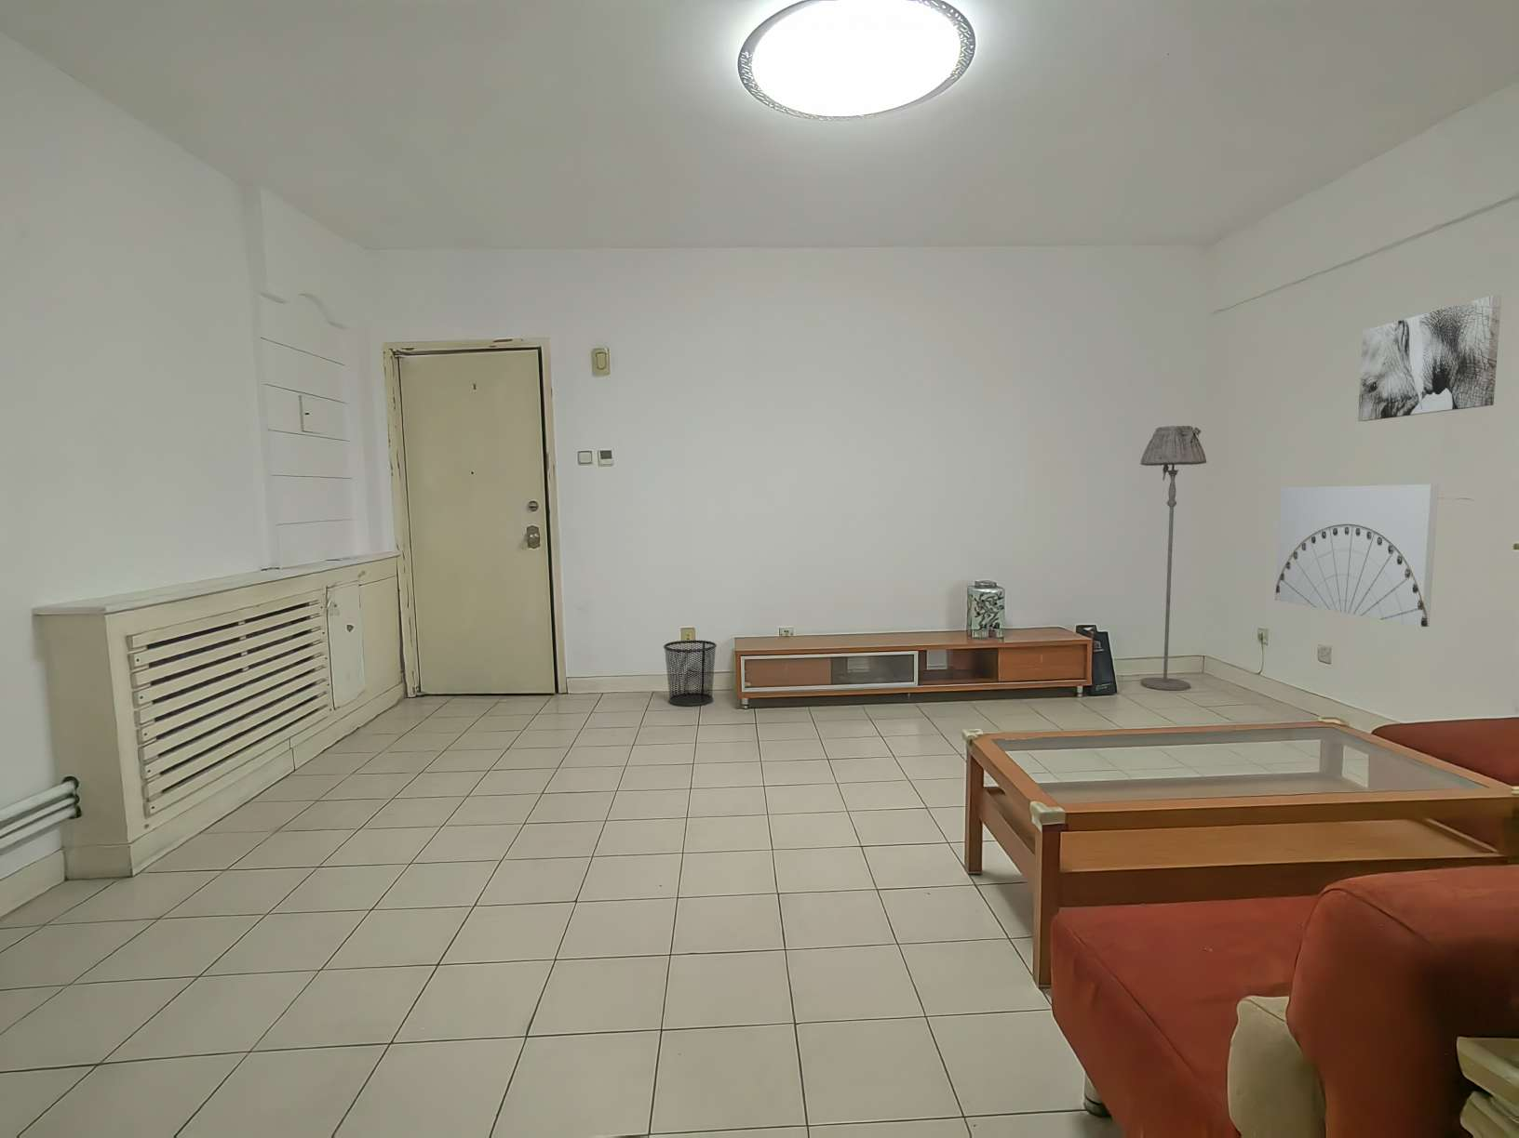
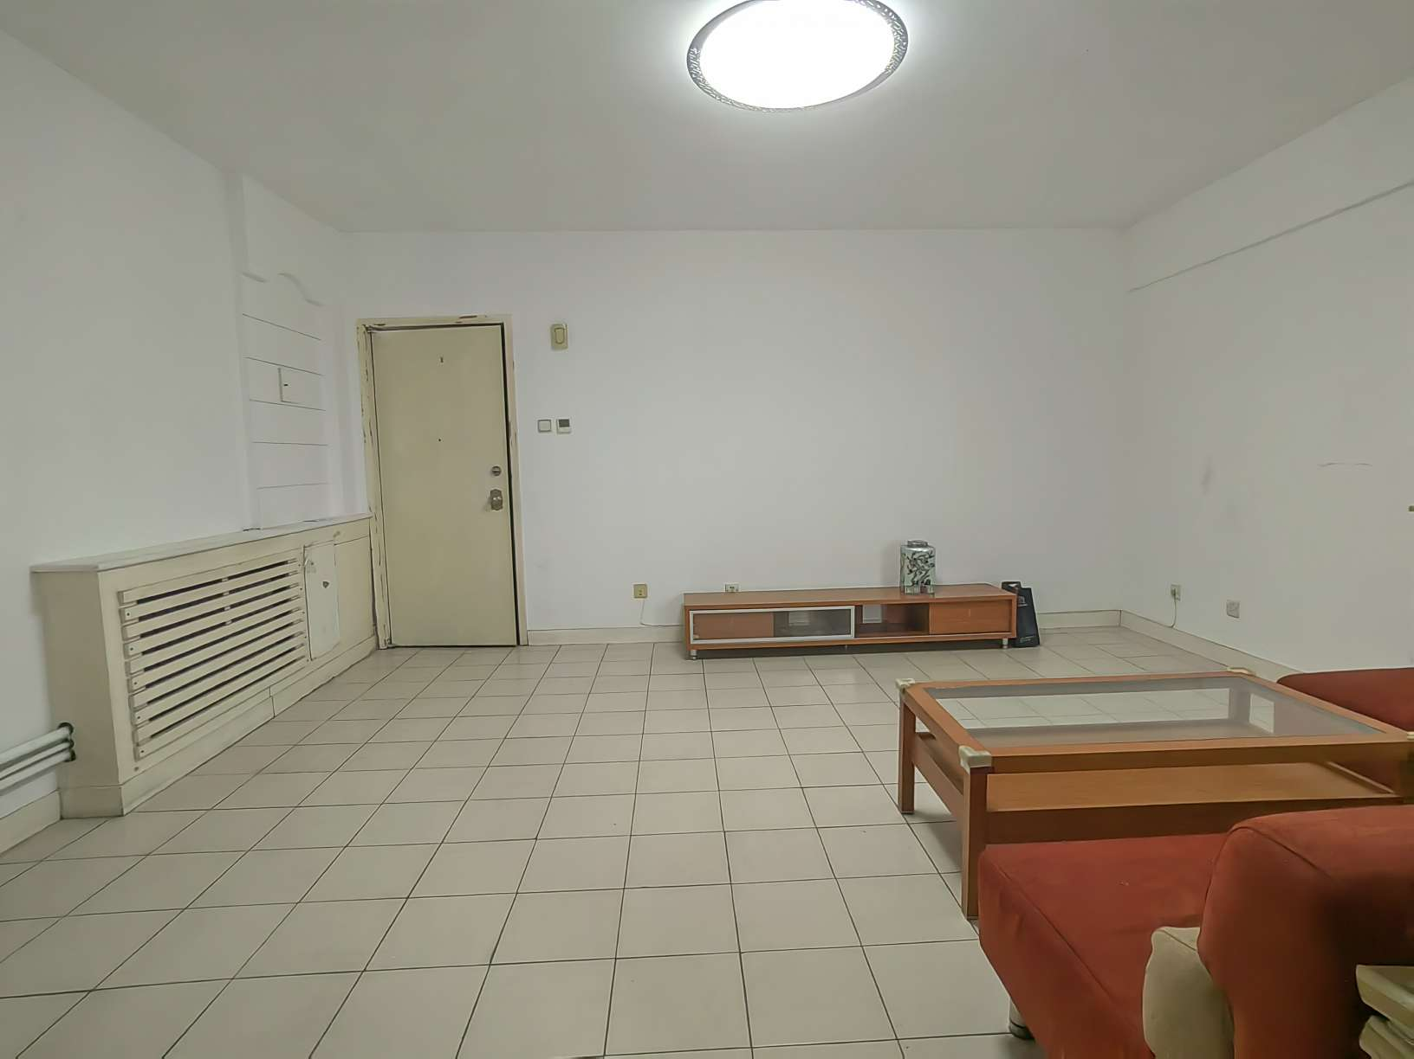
- wall art [1358,295,1502,422]
- wall art [1274,483,1440,628]
- floor lamp [1140,424,1207,691]
- waste bin [663,640,718,706]
